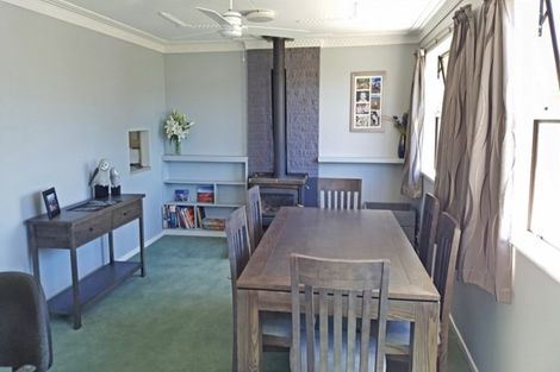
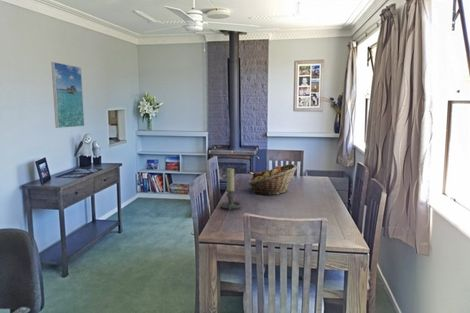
+ candle holder [219,167,242,212]
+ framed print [50,61,85,129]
+ fruit basket [247,163,298,196]
